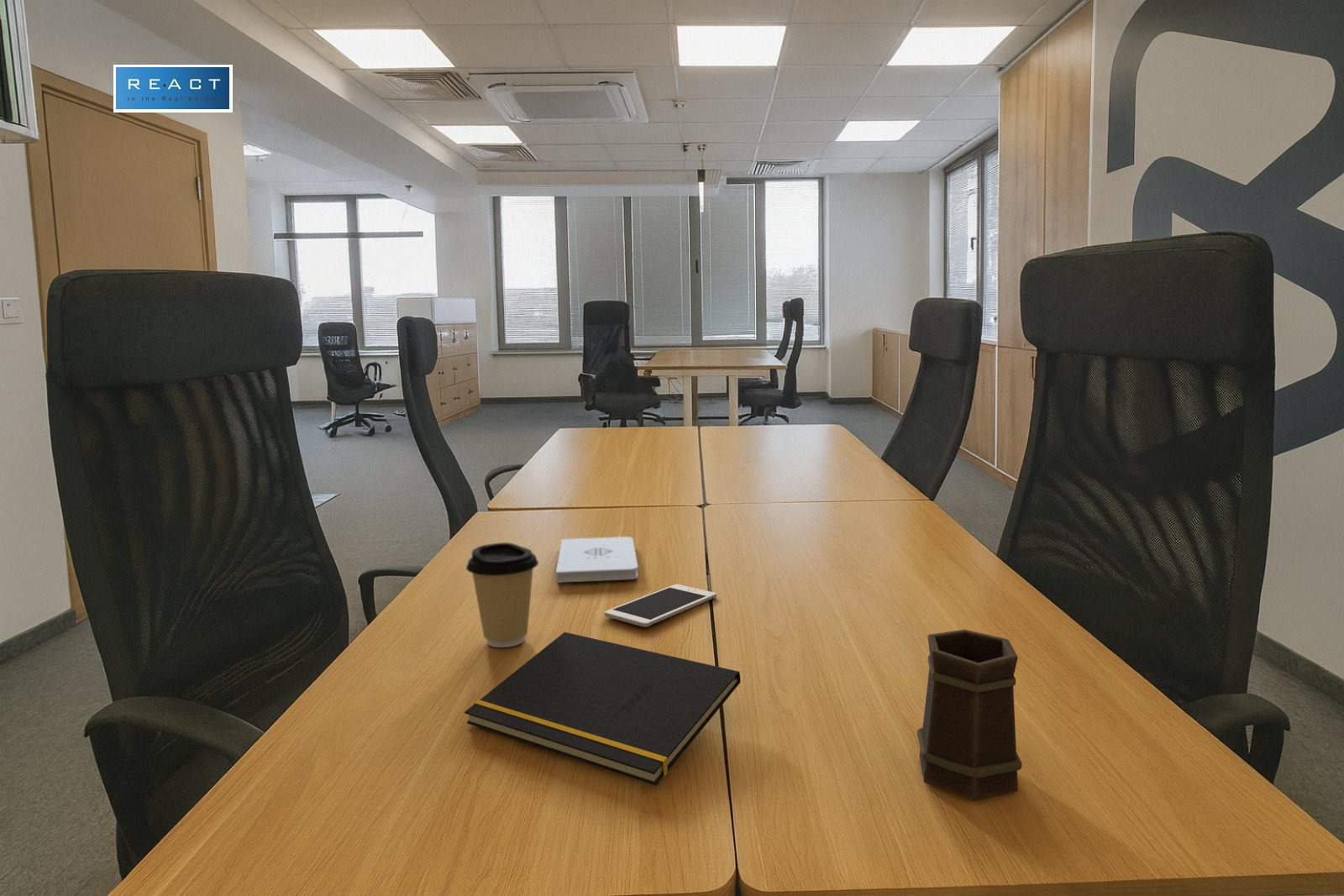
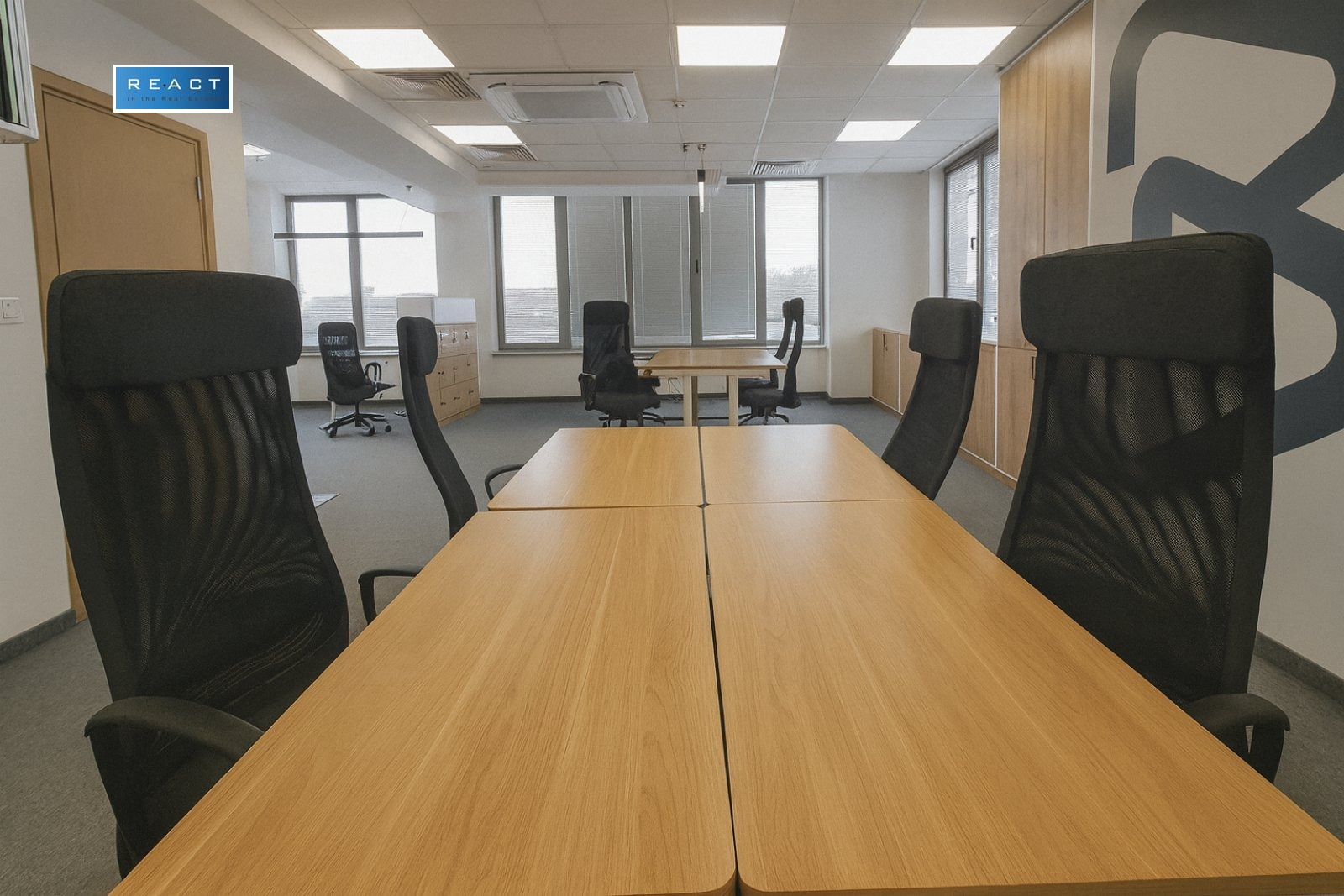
- mug [916,629,1023,802]
- notepad [464,631,741,787]
- notepad [555,536,639,584]
- coffee cup [465,542,539,648]
- cell phone [604,584,717,628]
